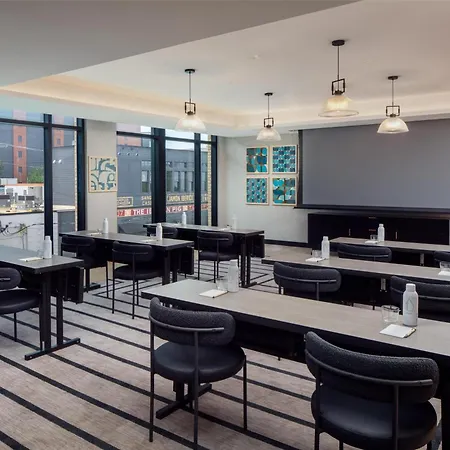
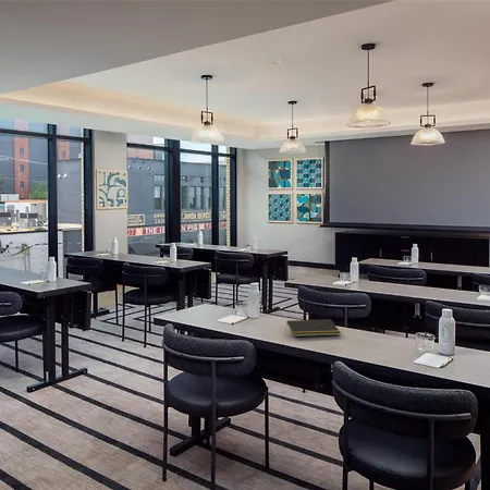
+ notepad [285,318,342,338]
